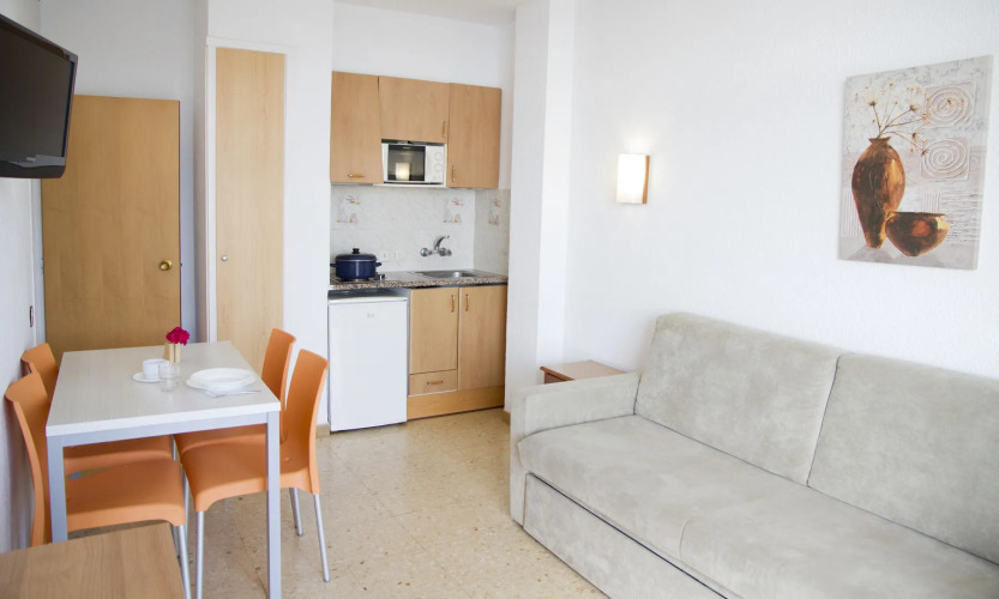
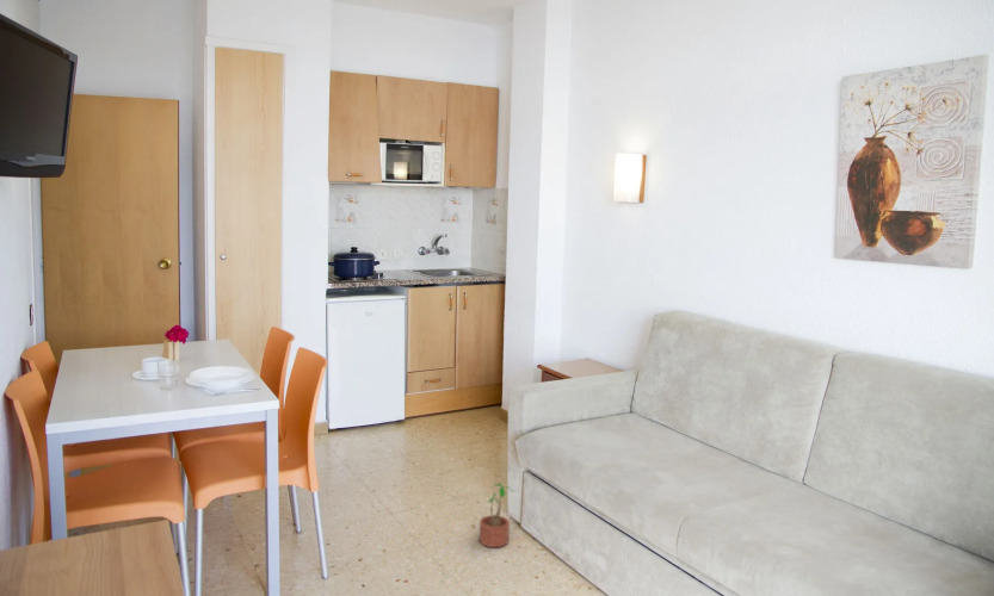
+ potted plant [479,482,515,548]
